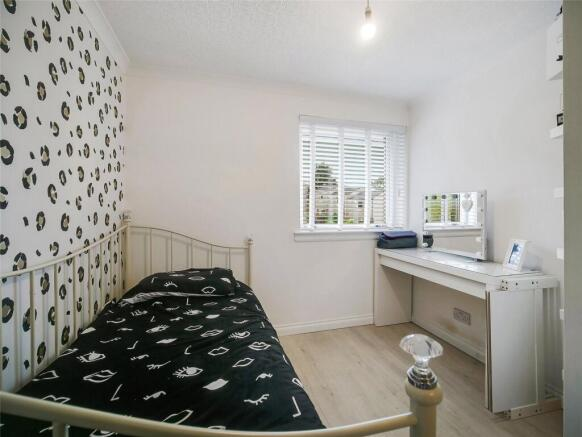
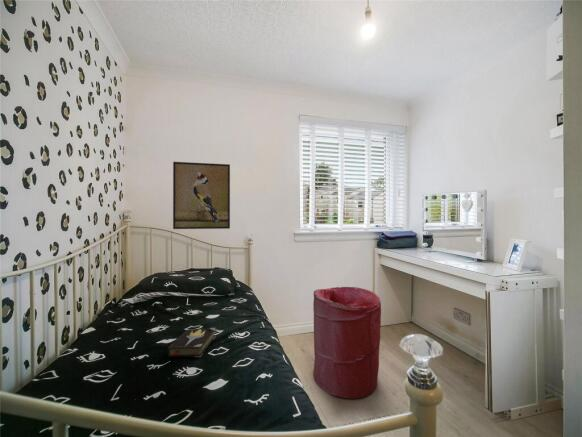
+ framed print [172,161,231,230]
+ hardback book [166,327,217,358]
+ laundry hamper [312,286,382,400]
